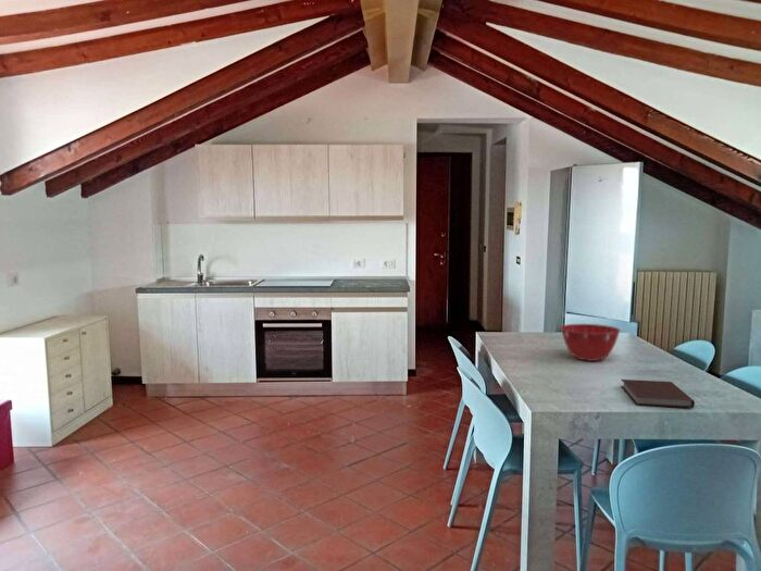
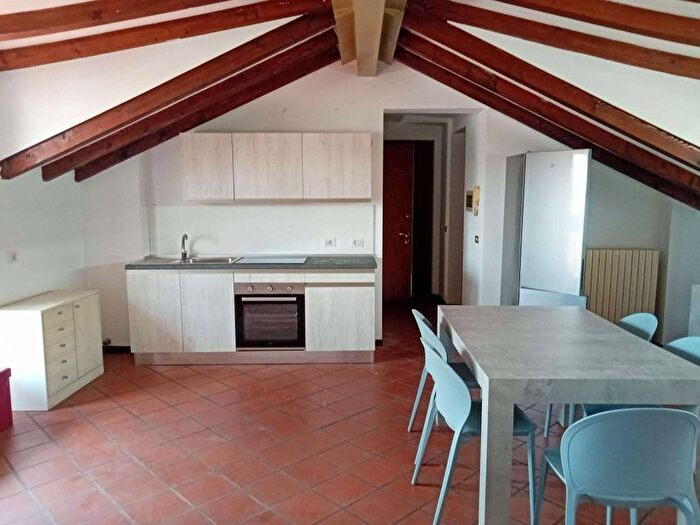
- mixing bowl [560,323,622,362]
- notebook [620,378,696,409]
